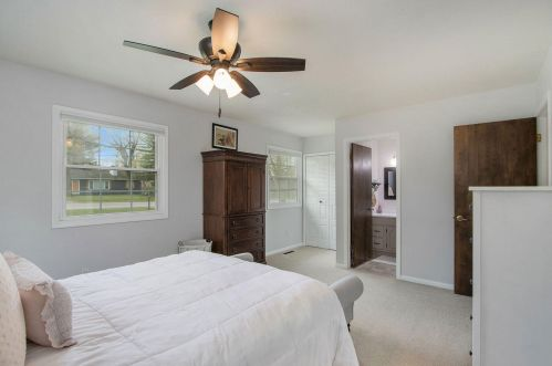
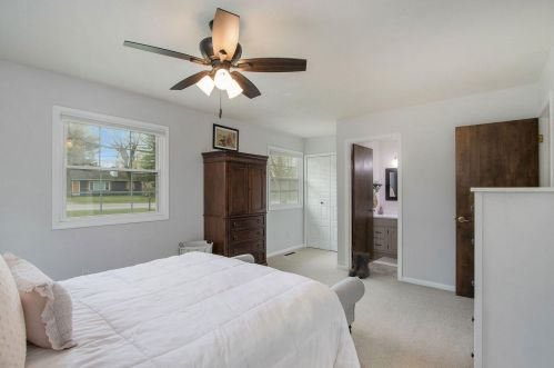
+ boots [347,251,371,279]
